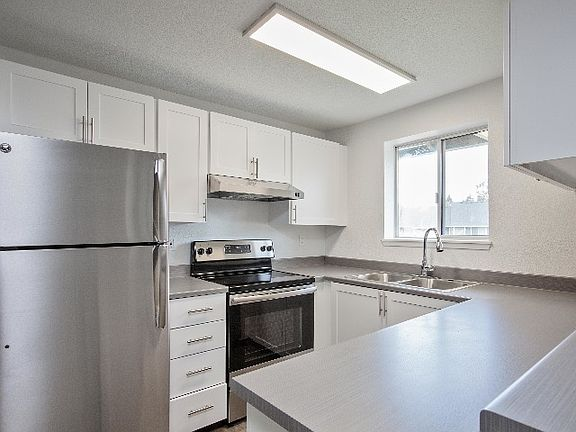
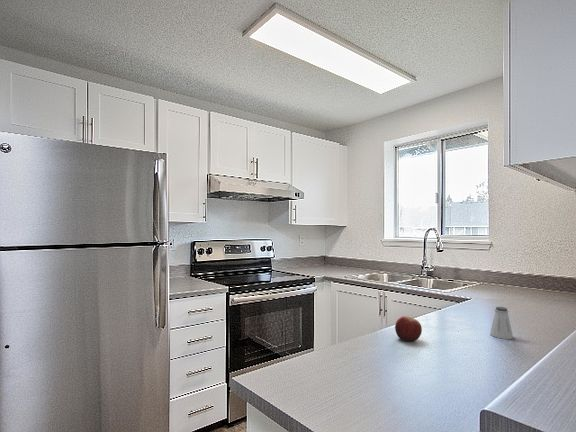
+ apple [394,315,423,343]
+ saltshaker [489,306,514,340]
